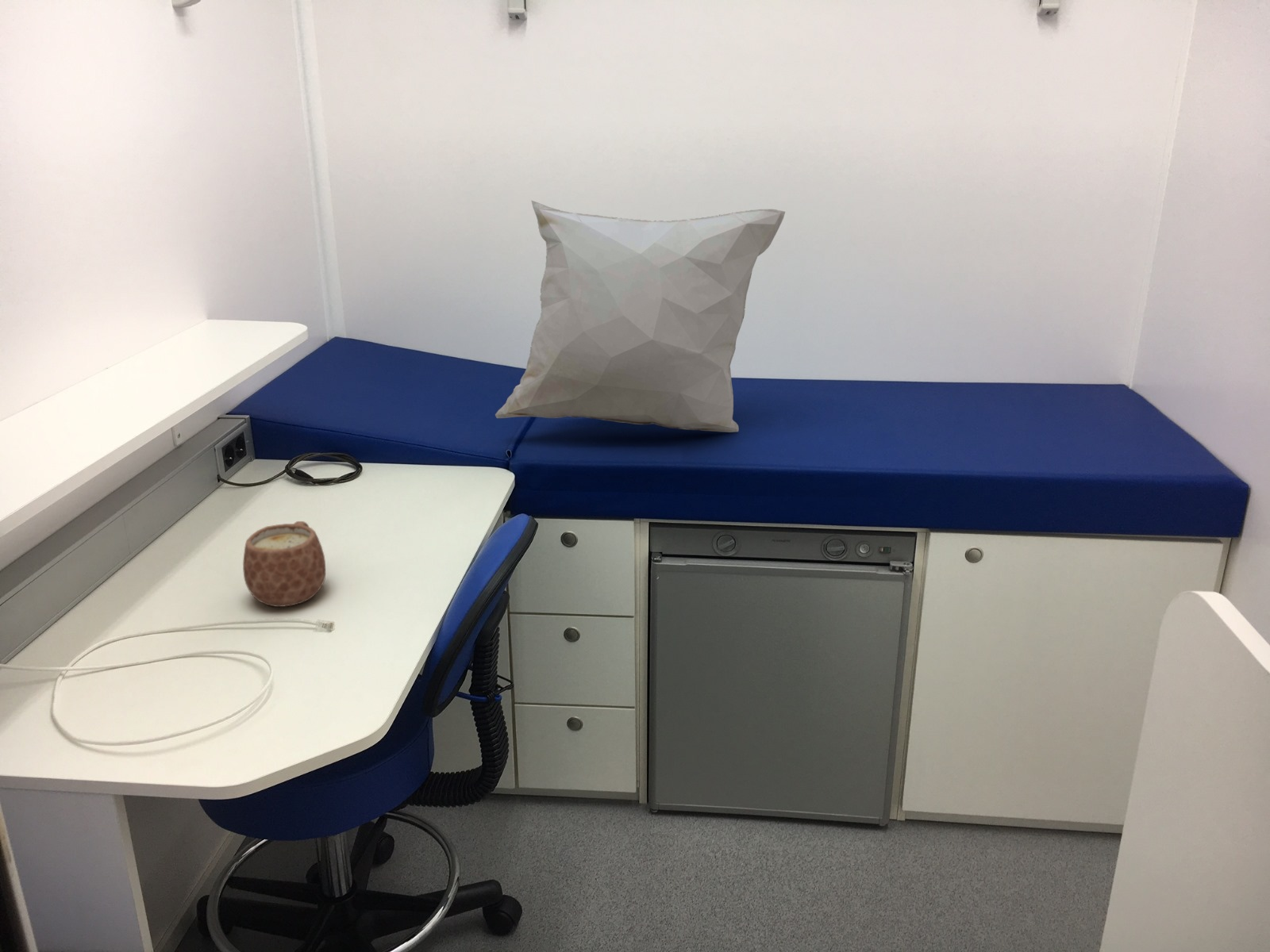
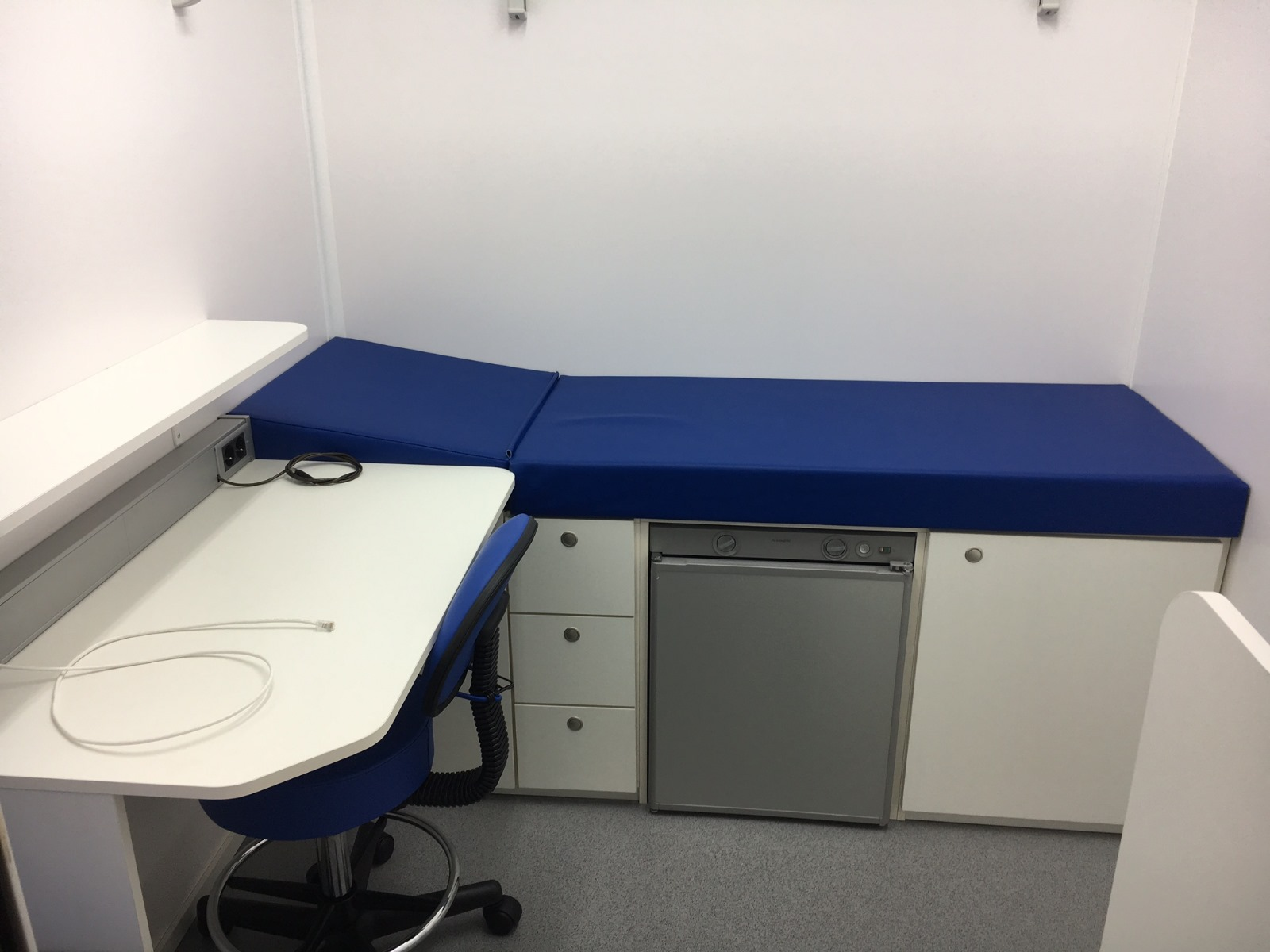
- mug [242,520,326,608]
- pillow [495,200,786,433]
